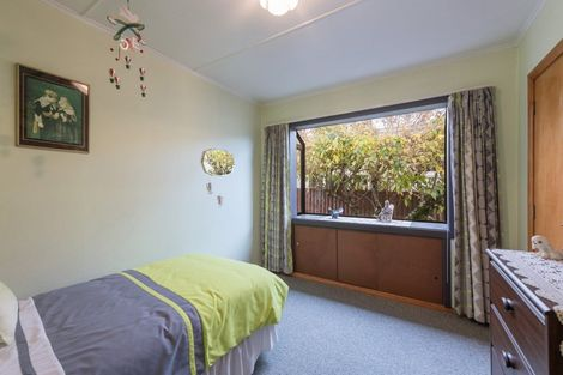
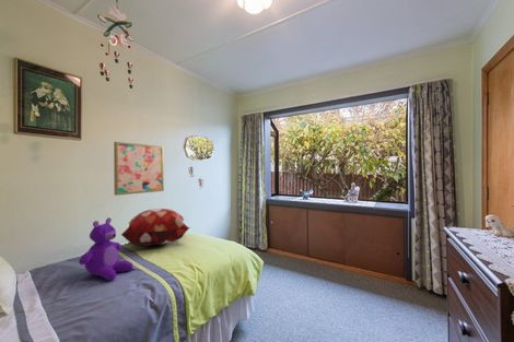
+ wall art [113,141,165,197]
+ teddy bear [79,216,133,282]
+ decorative pillow [120,208,191,247]
